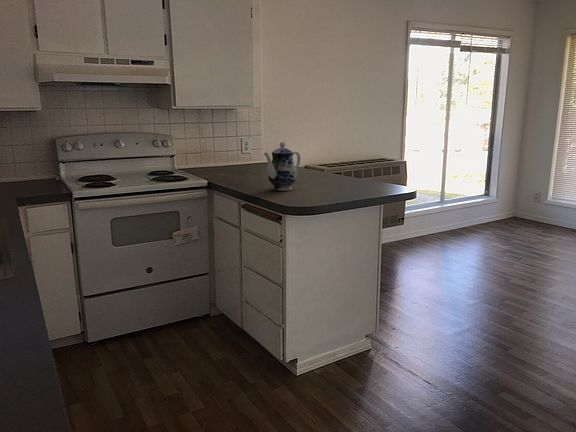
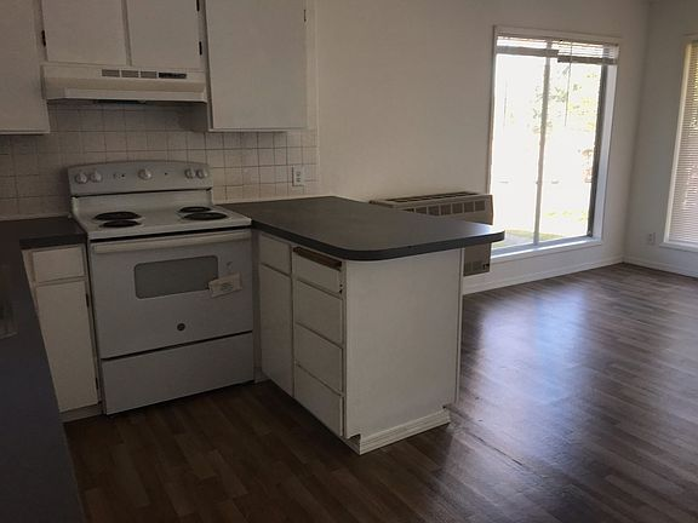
- teapot [263,141,301,192]
